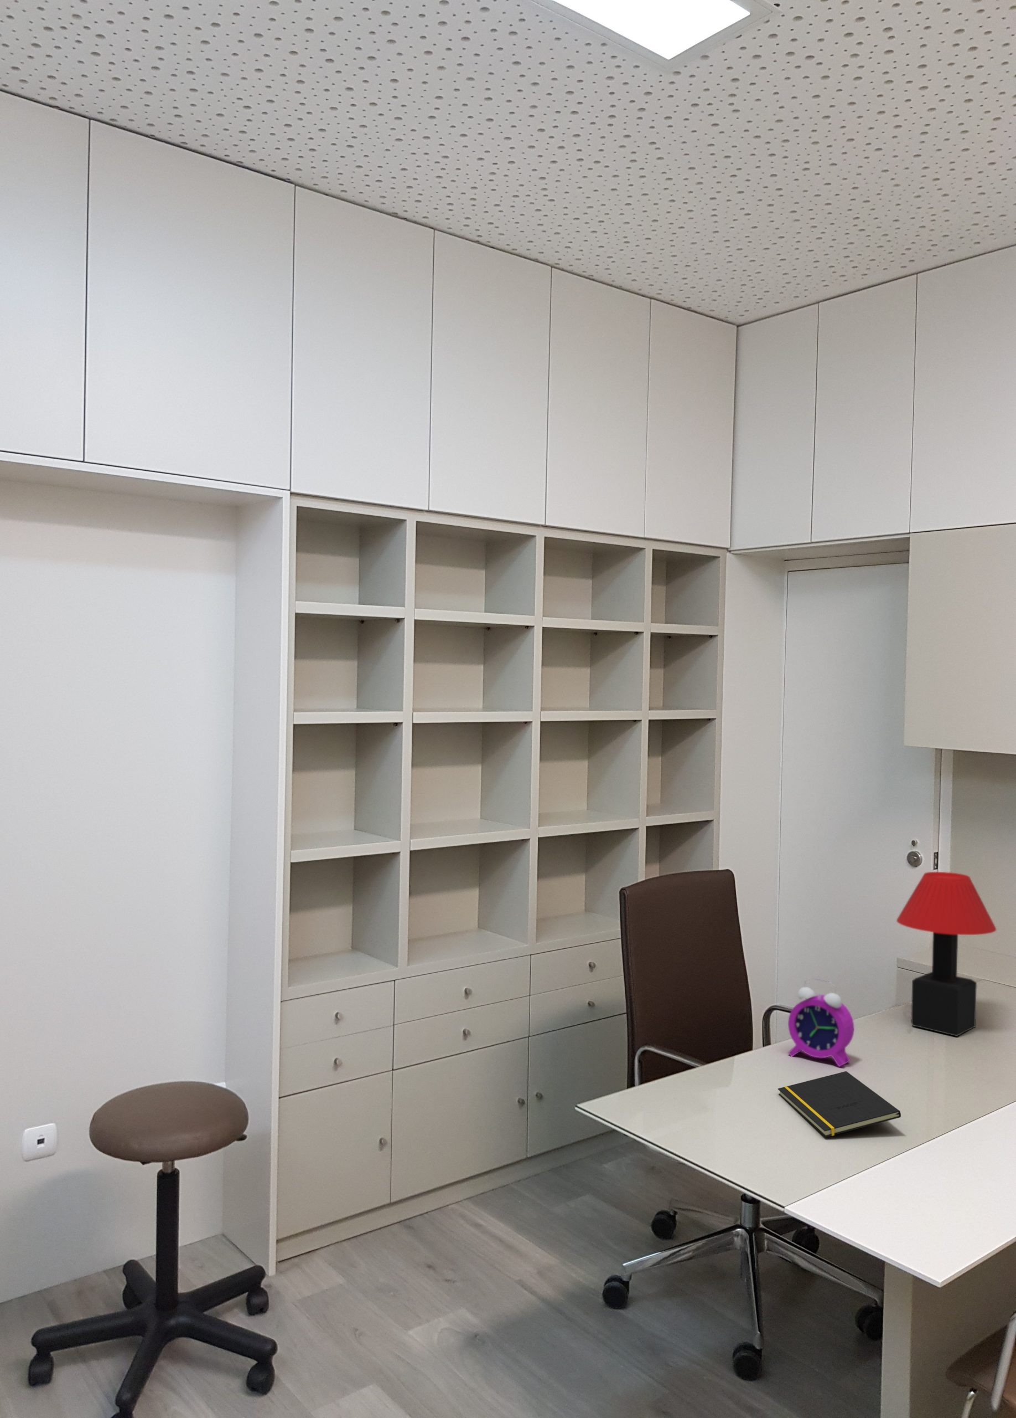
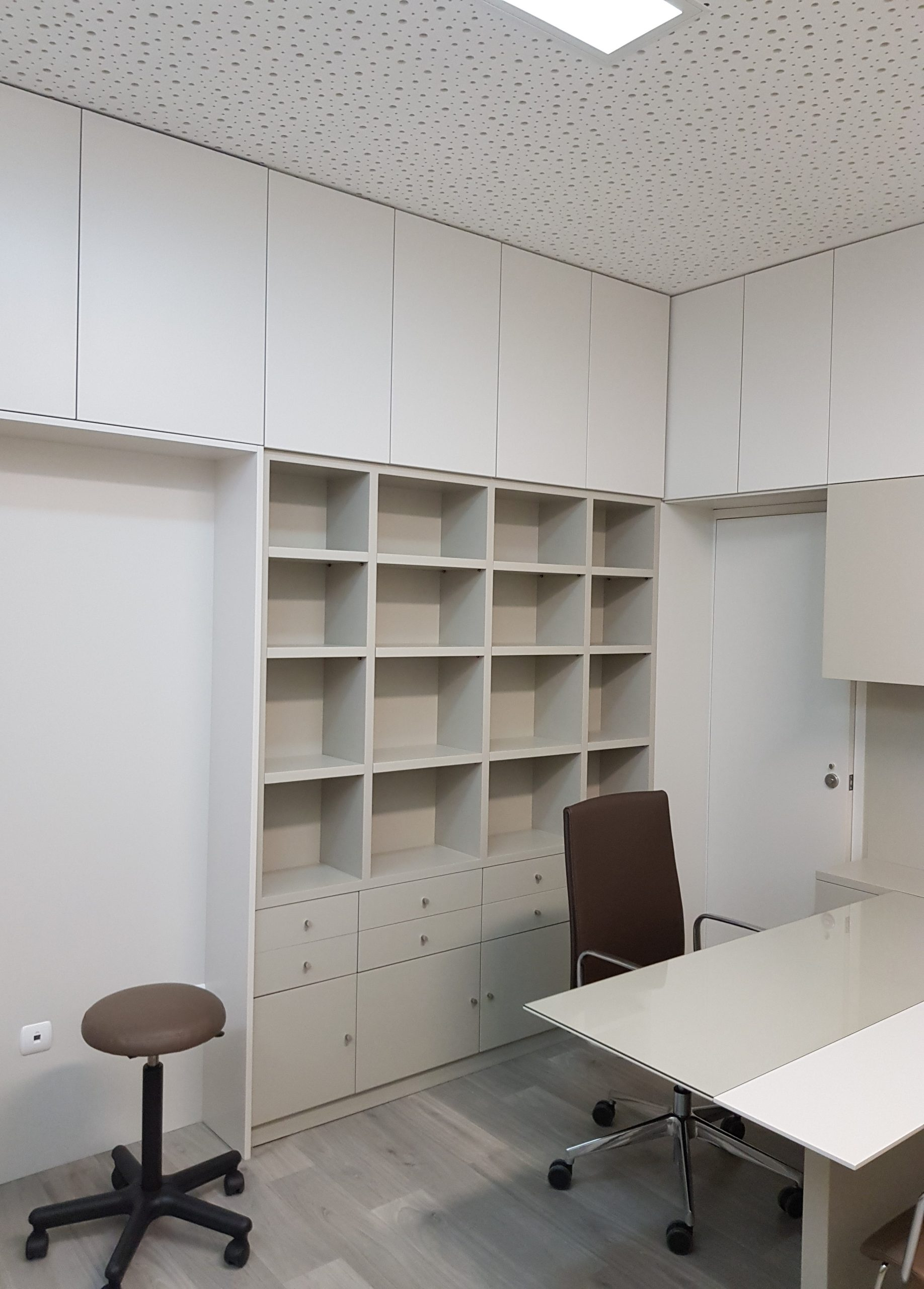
- notepad [777,1070,902,1137]
- table lamp [896,871,997,1037]
- alarm clock [787,978,855,1068]
